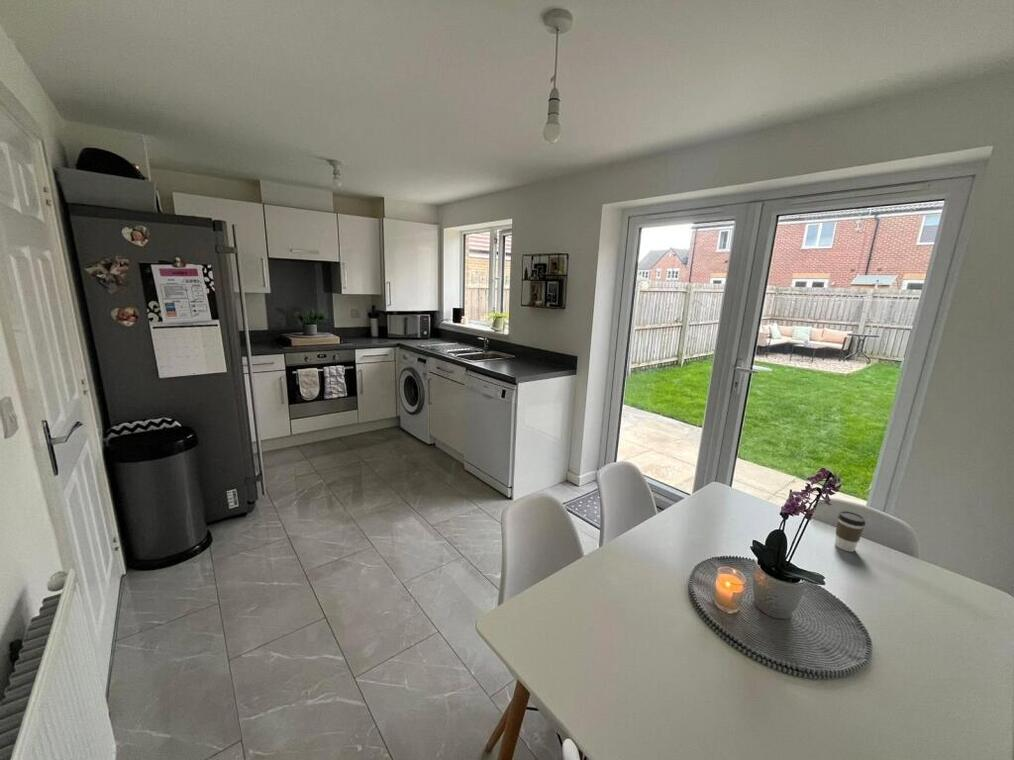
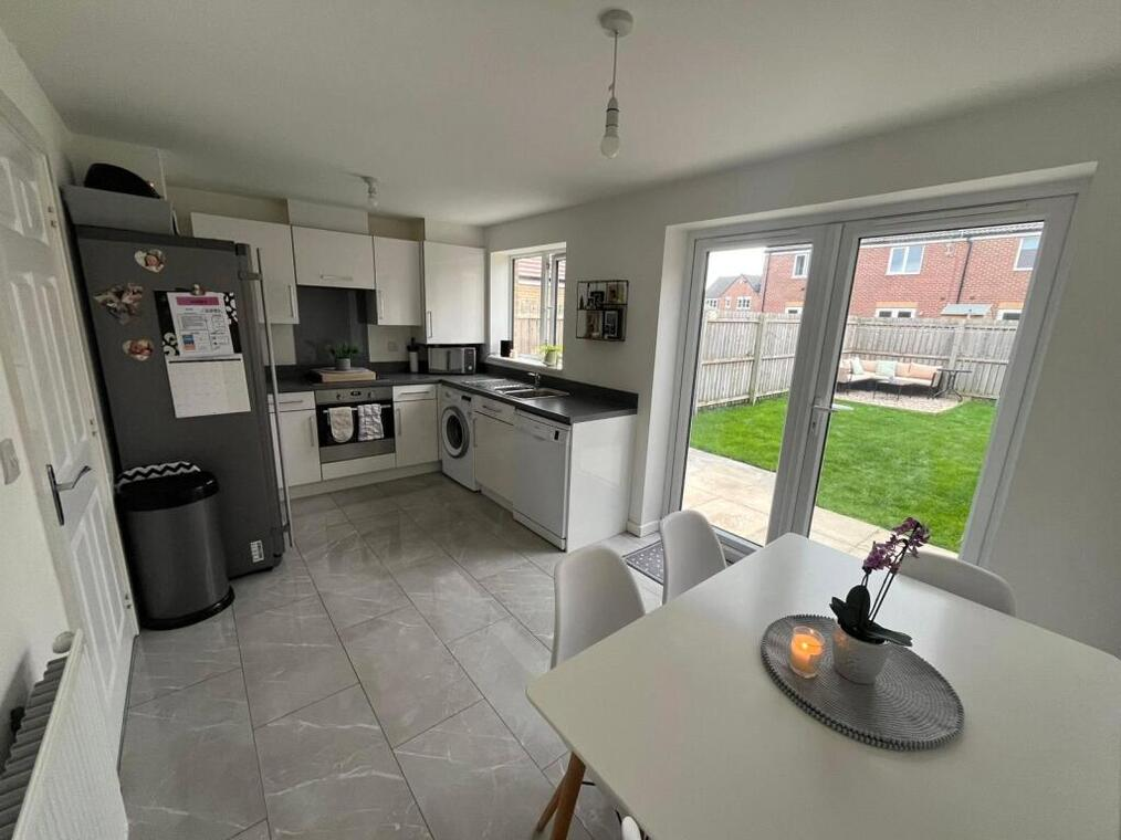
- coffee cup [834,510,866,553]
